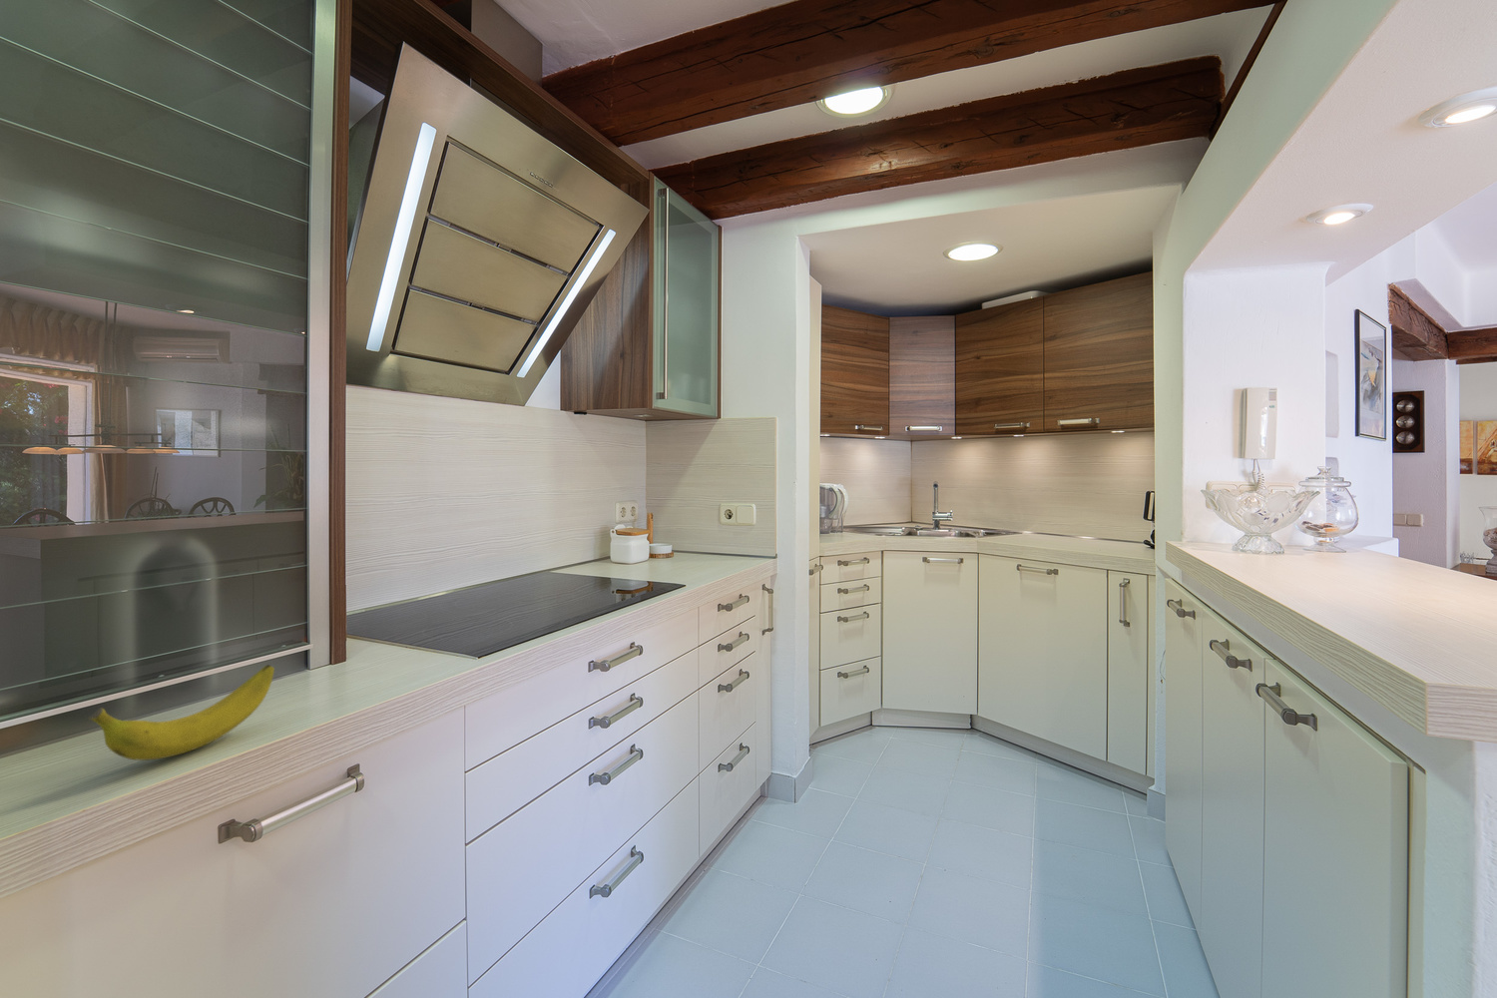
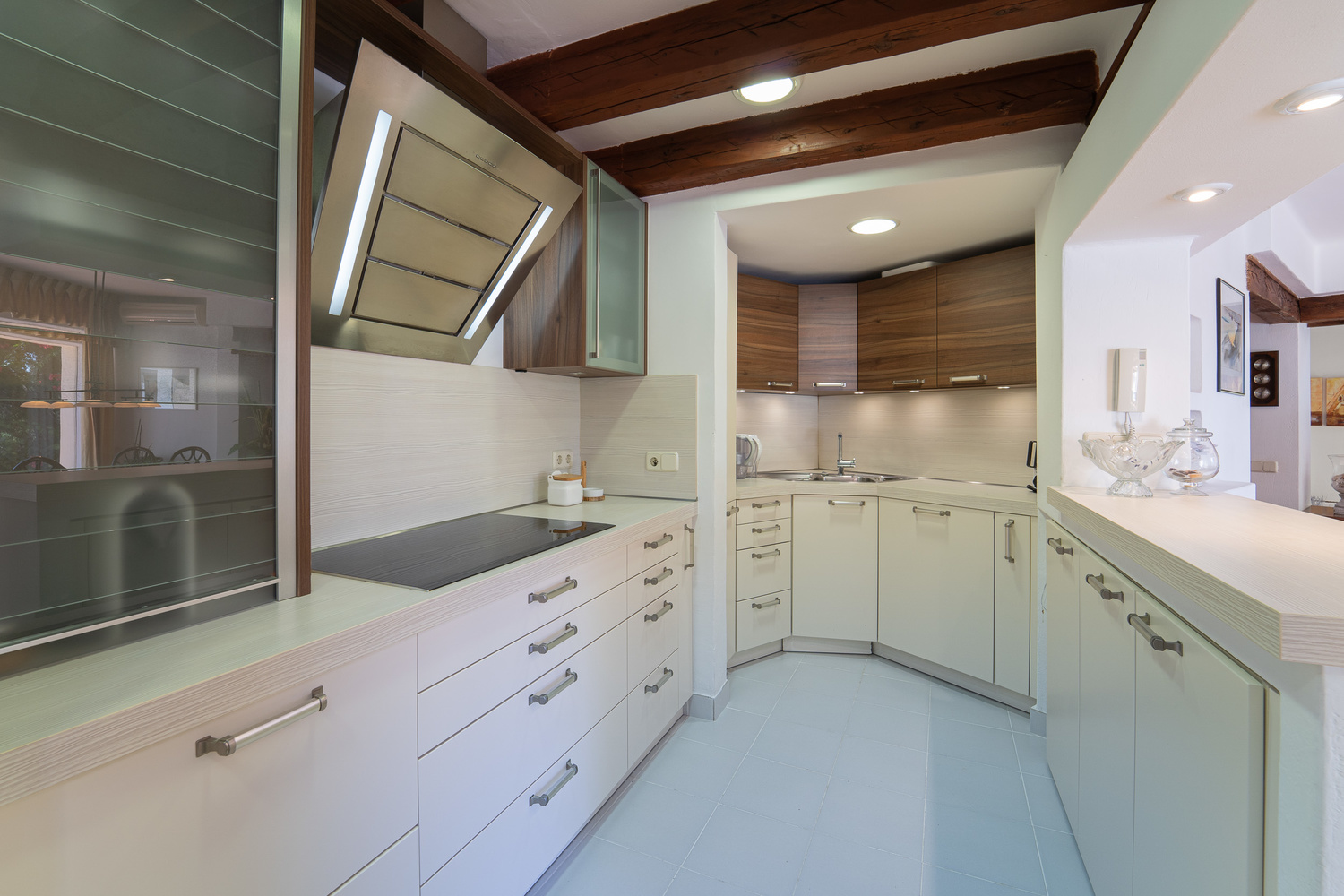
- banana [88,664,275,762]
